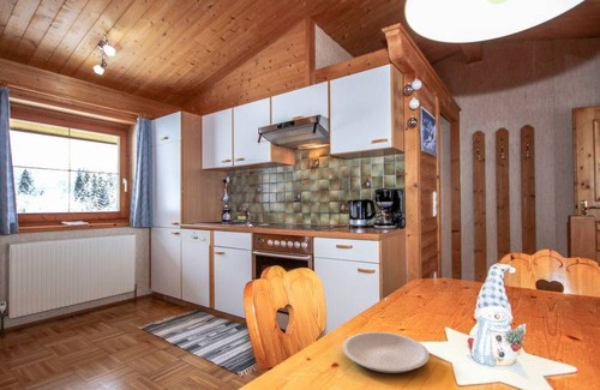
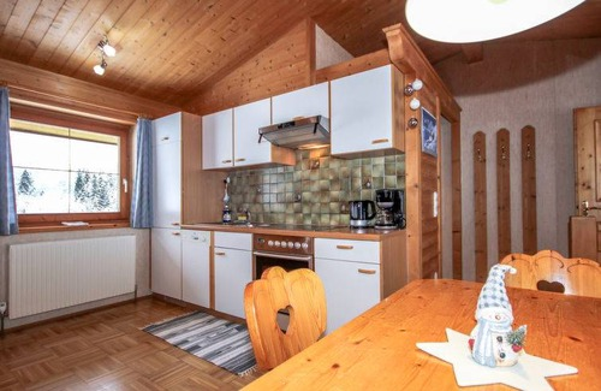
- plate [341,331,431,374]
